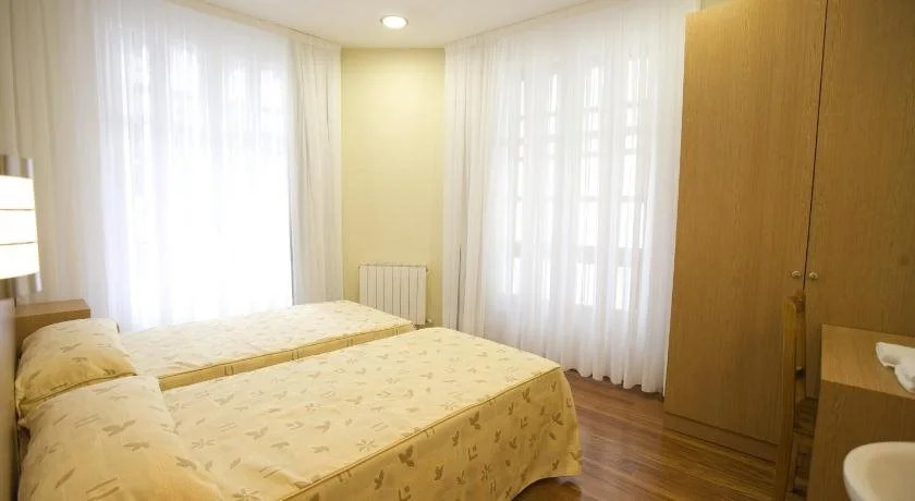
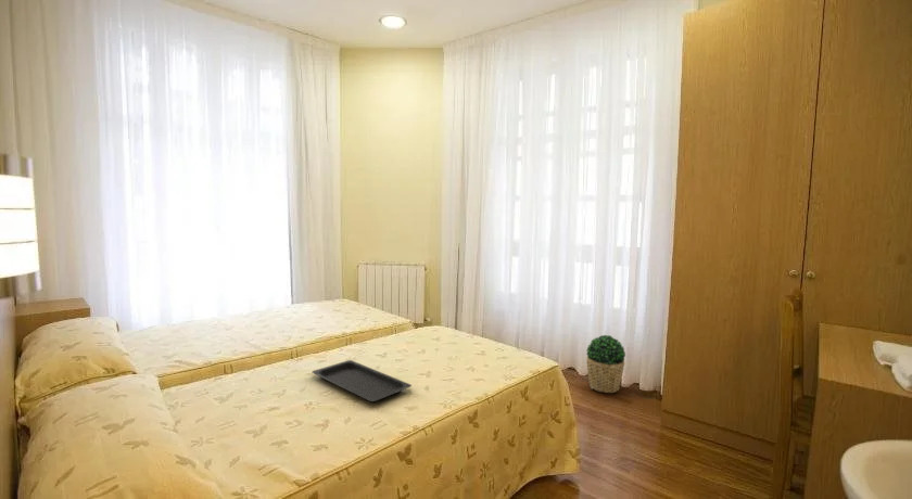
+ potted plant [585,334,626,394]
+ serving tray [311,359,413,404]
